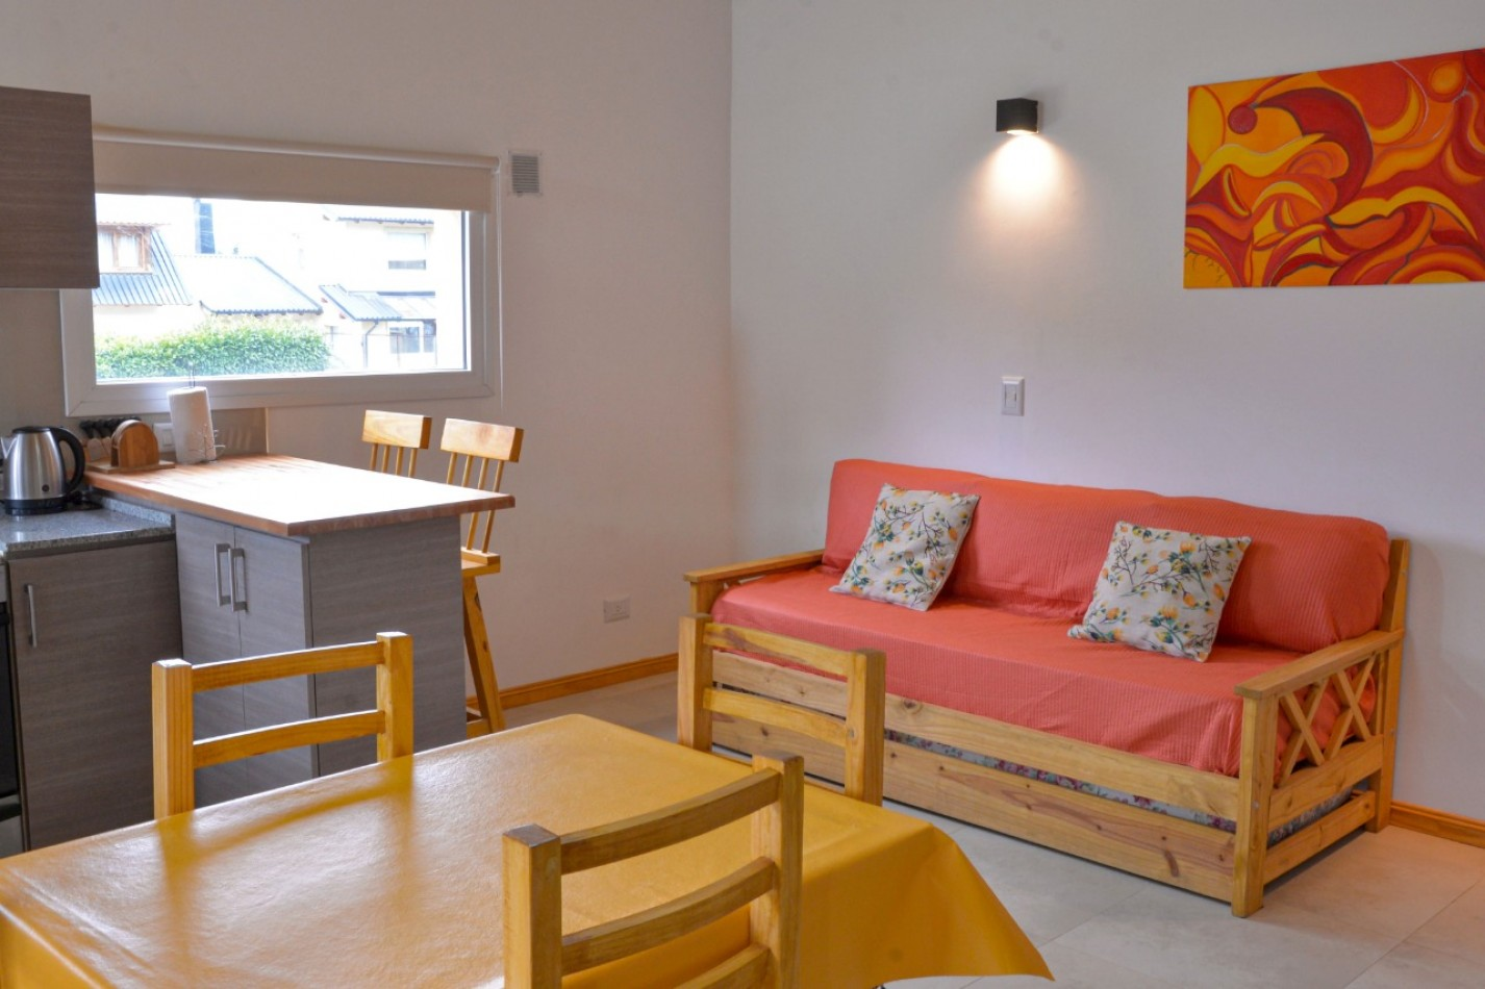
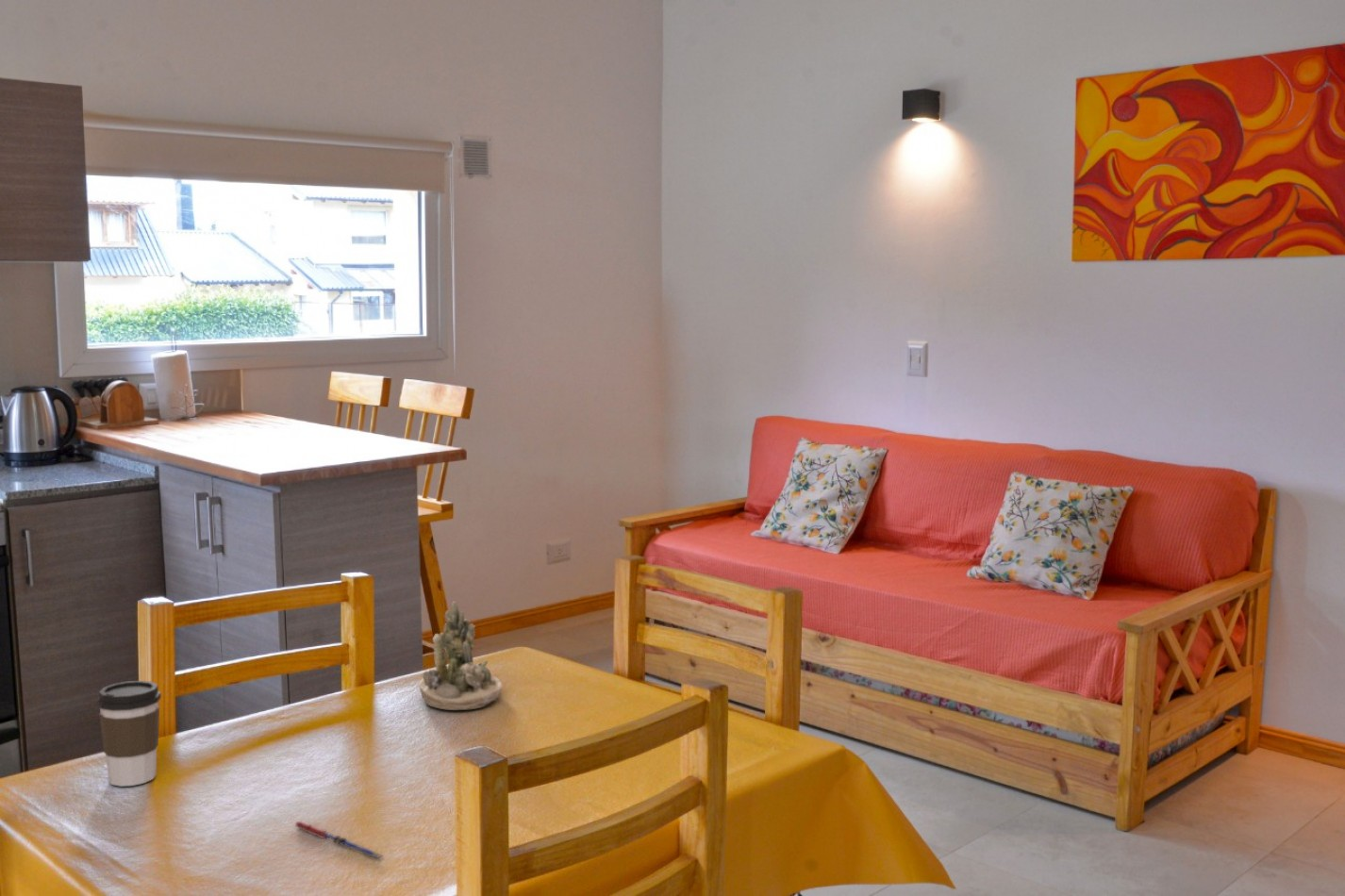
+ pen [293,821,385,860]
+ succulent planter [419,600,504,711]
+ coffee cup [96,680,162,788]
